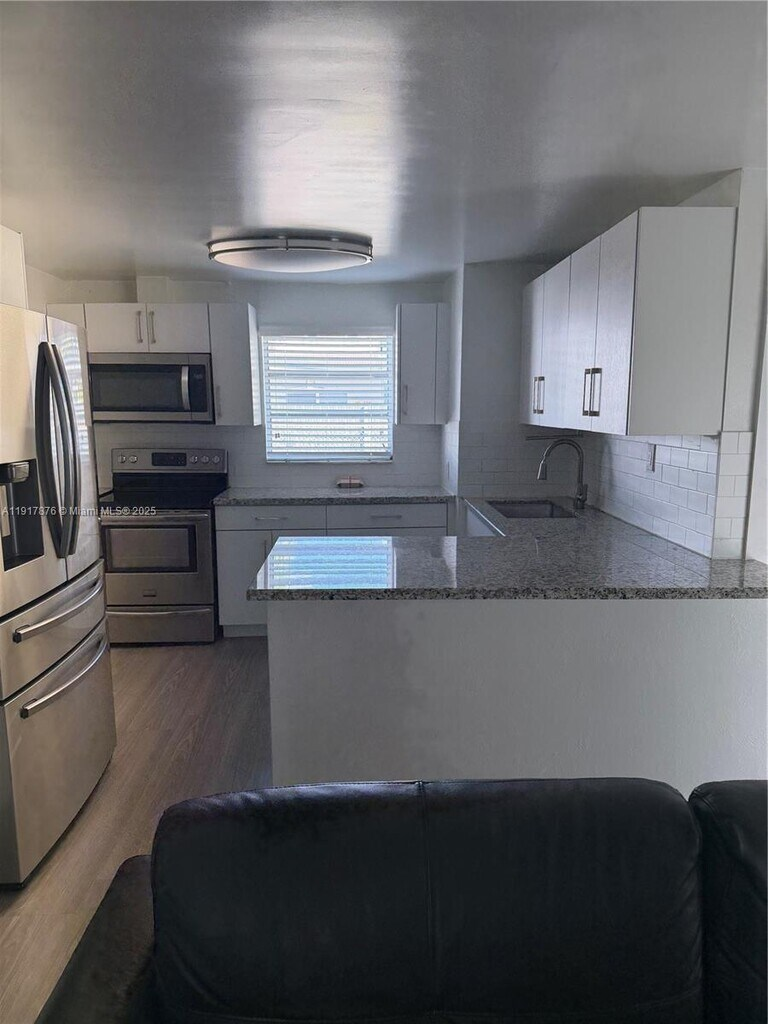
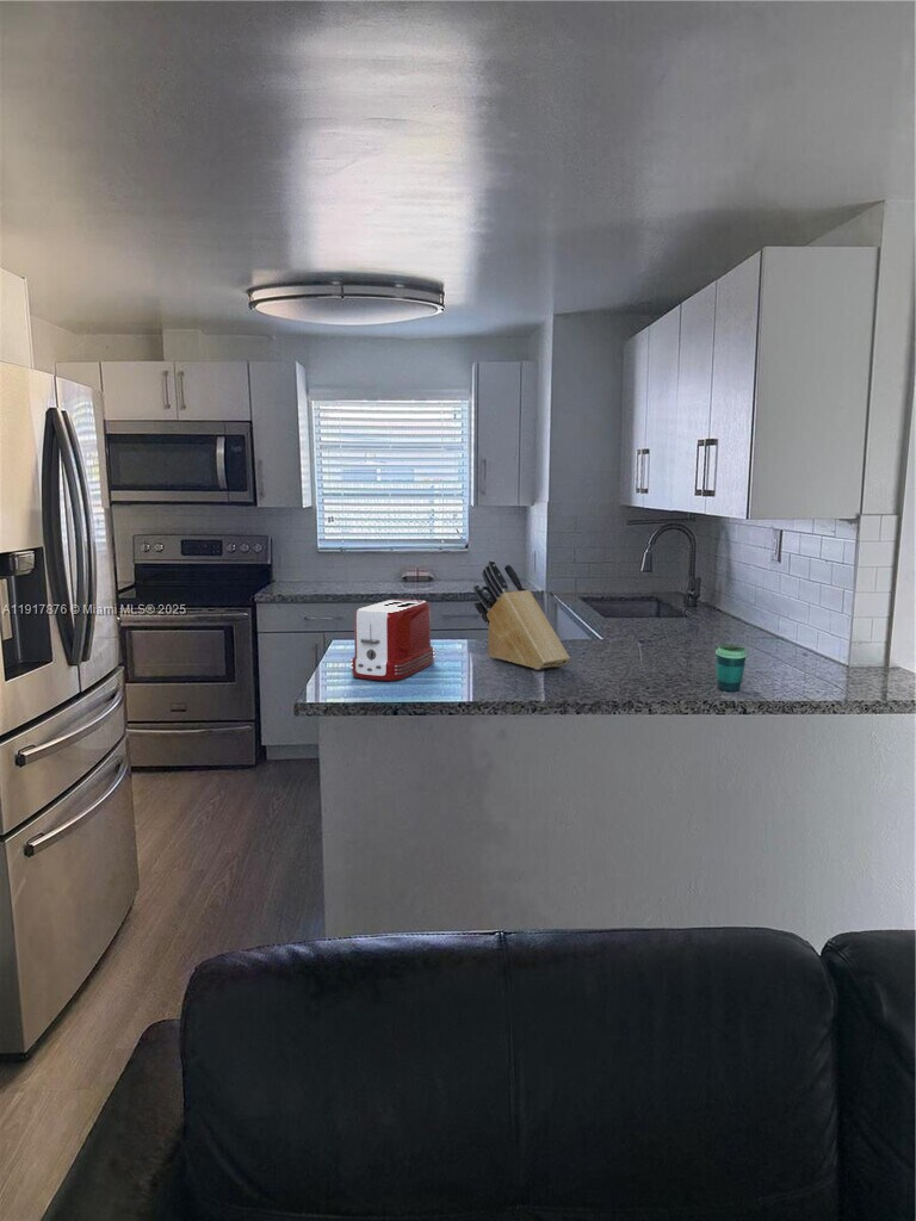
+ cup [714,643,748,692]
+ knife block [472,559,571,671]
+ toaster [349,599,437,682]
